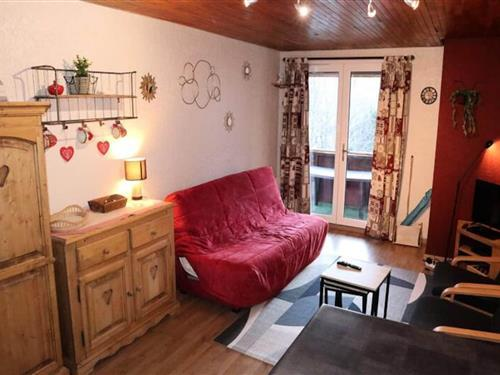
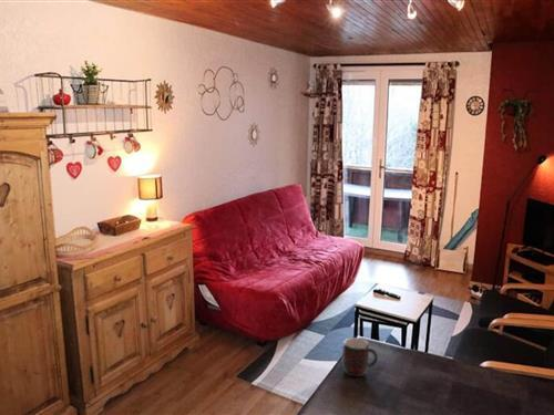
+ mug [341,336,379,378]
